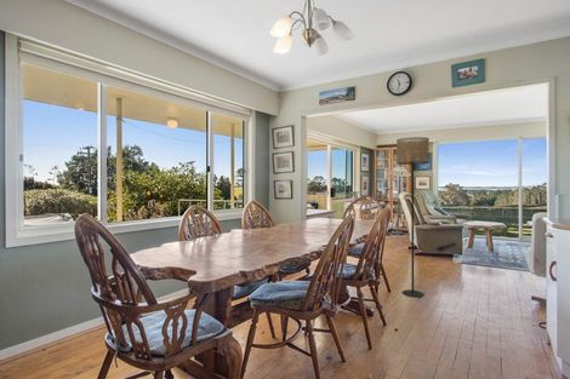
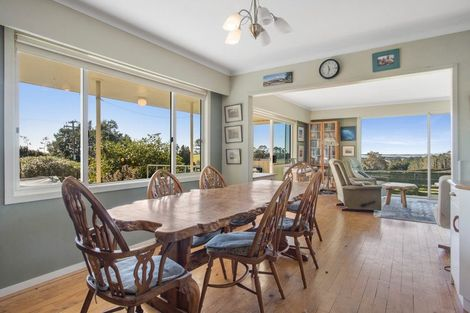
- floor lamp [395,136,431,298]
